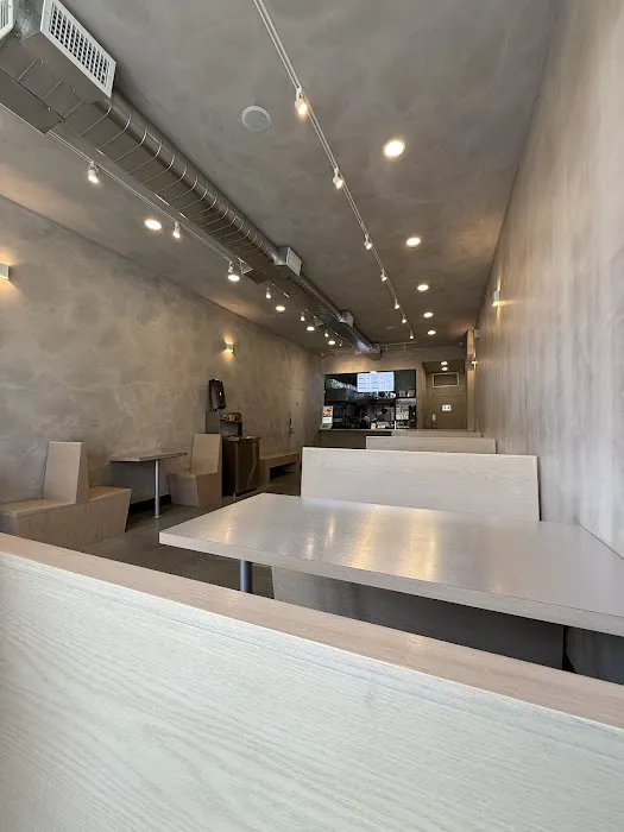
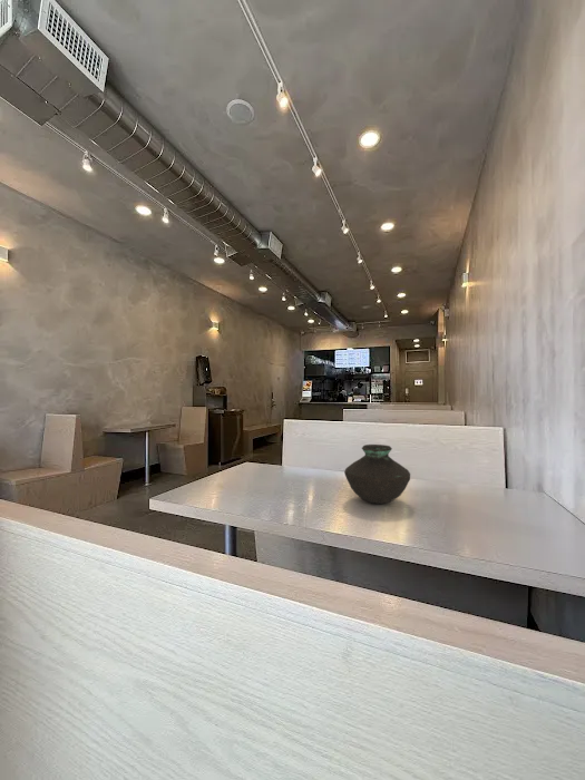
+ vase [343,443,411,505]
